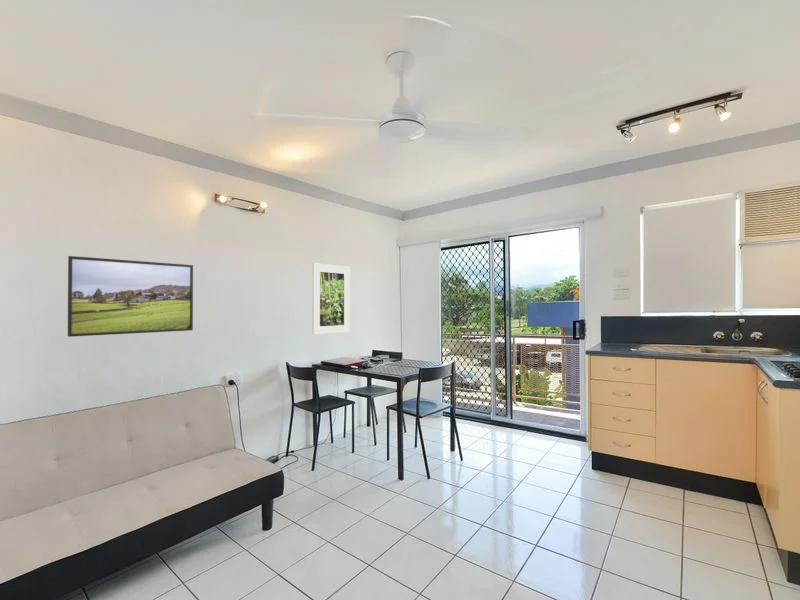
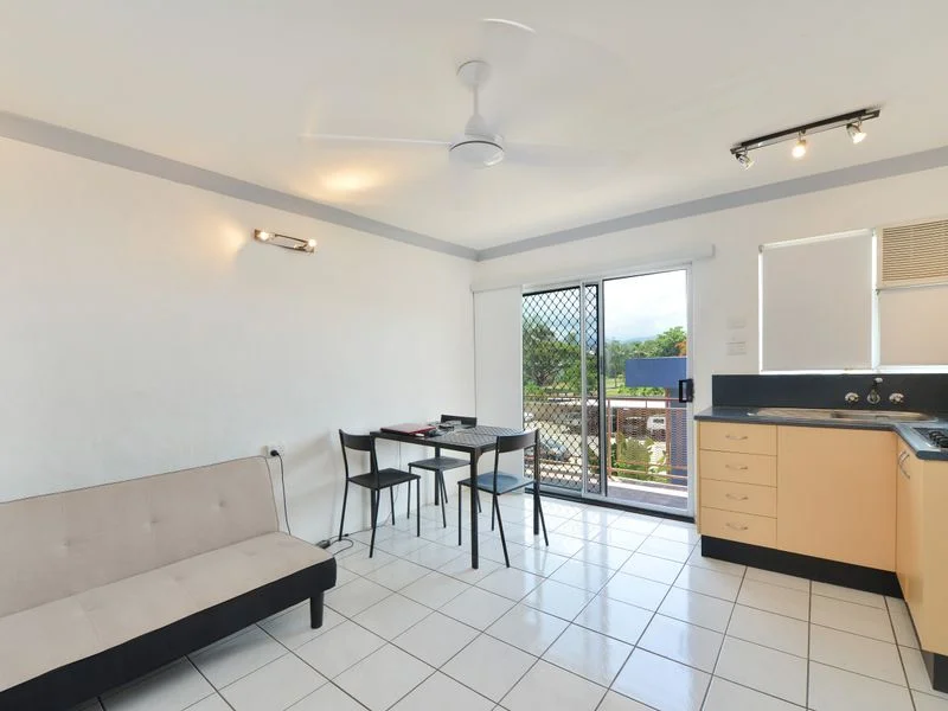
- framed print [311,262,351,336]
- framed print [67,255,194,338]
